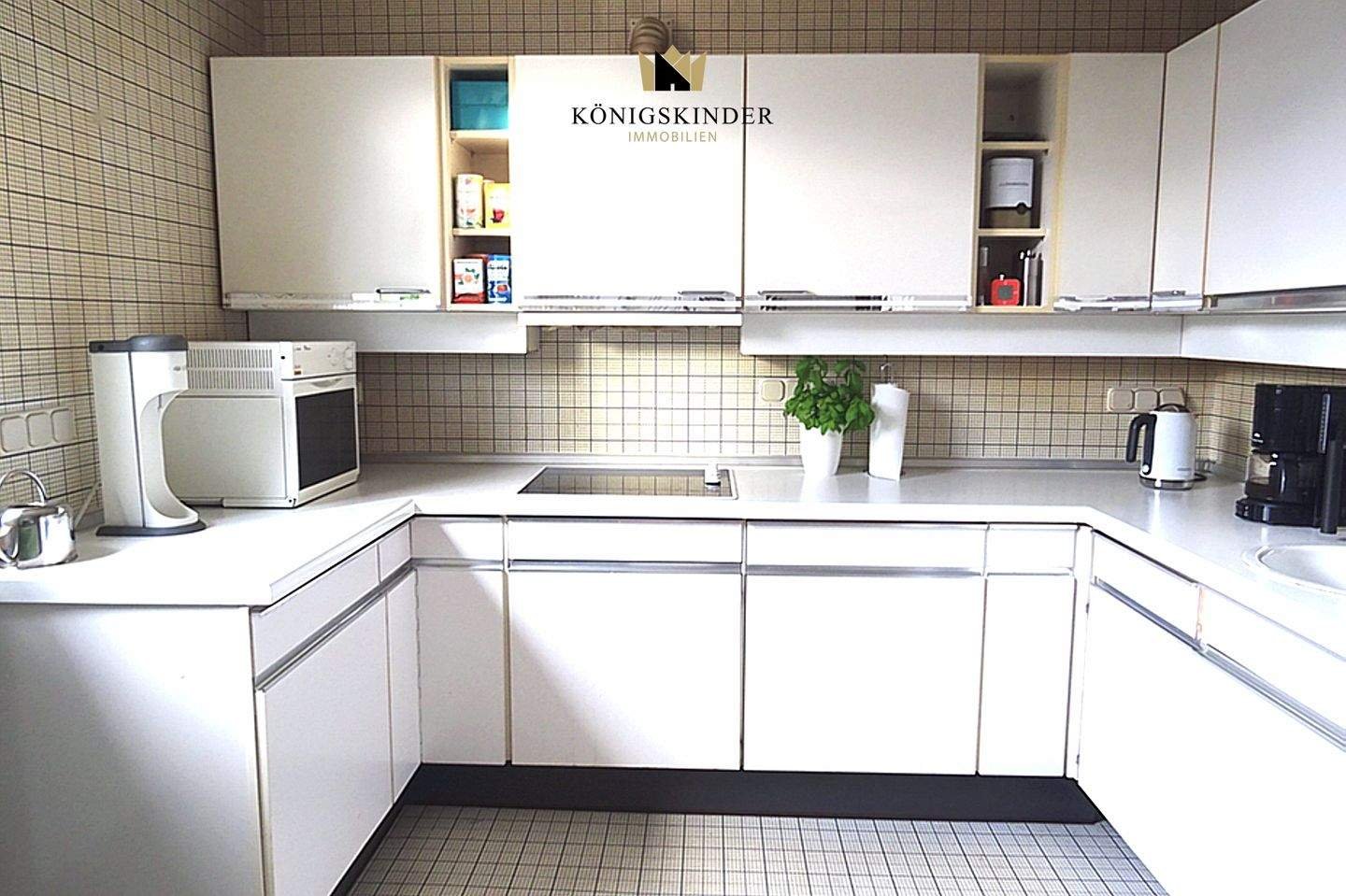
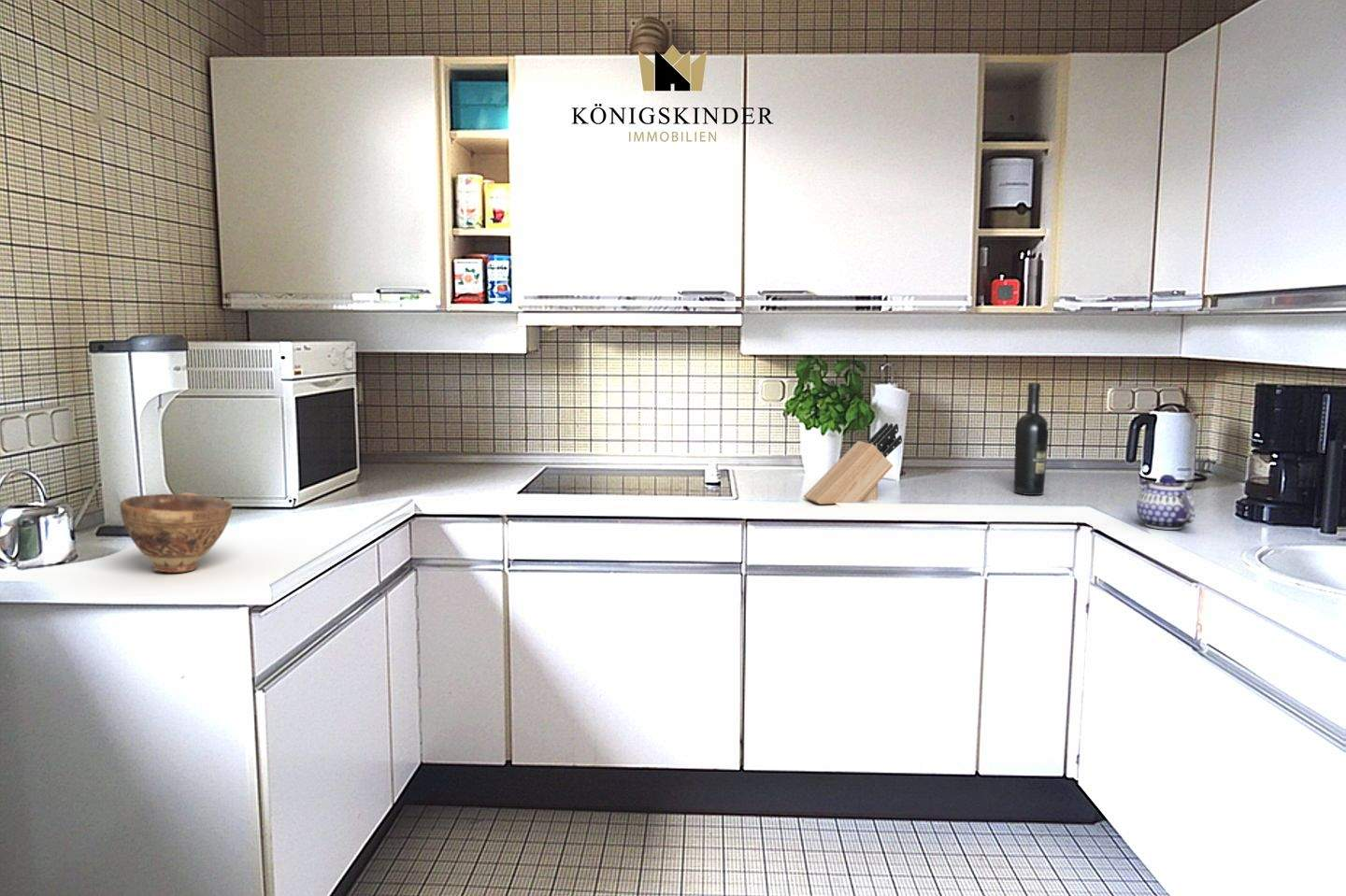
+ teapot [1136,474,1196,531]
+ wine bottle [1013,382,1050,496]
+ bowl [120,491,233,574]
+ knife block [803,422,903,505]
